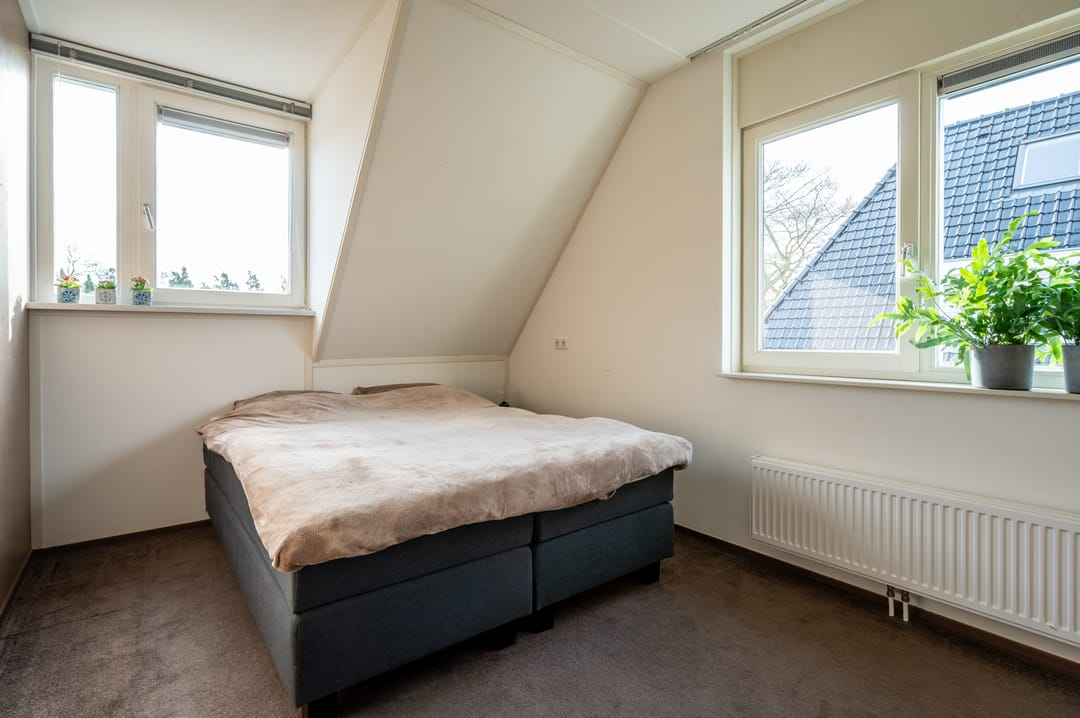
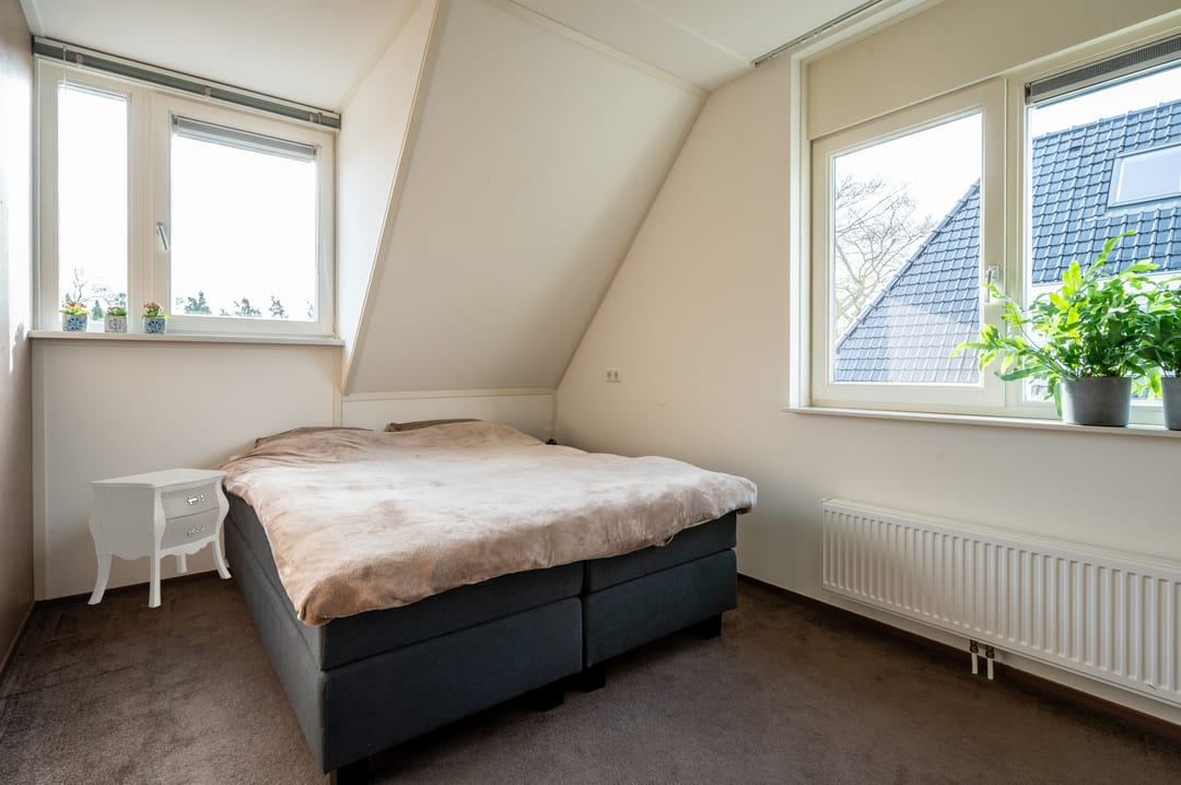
+ nightstand [83,467,232,609]
